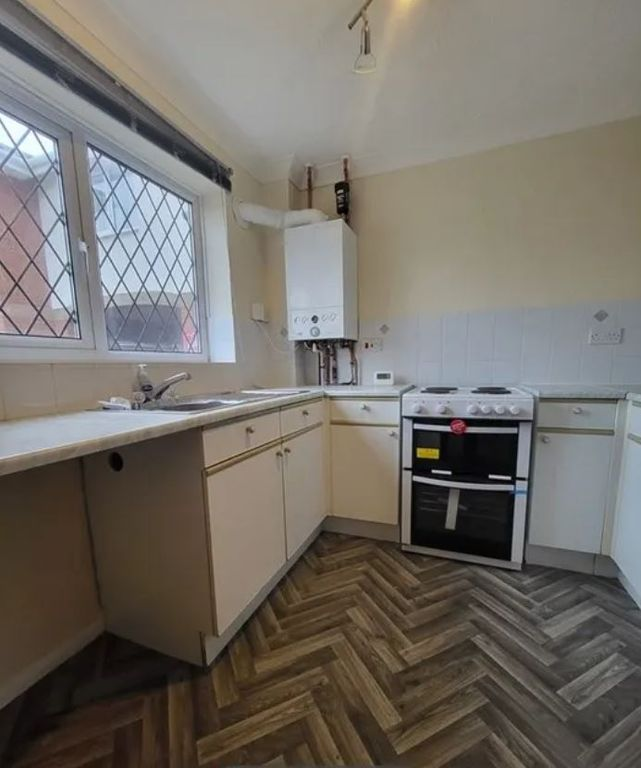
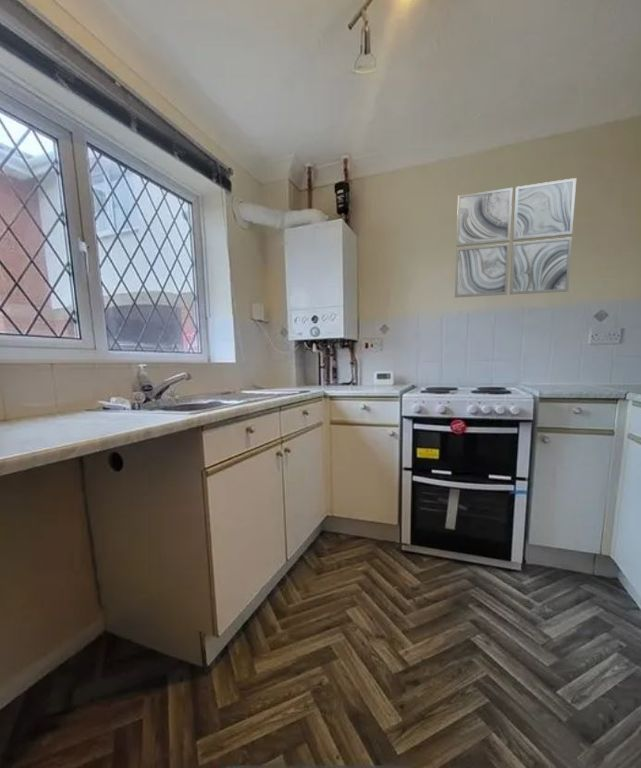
+ wall art [454,177,577,298]
